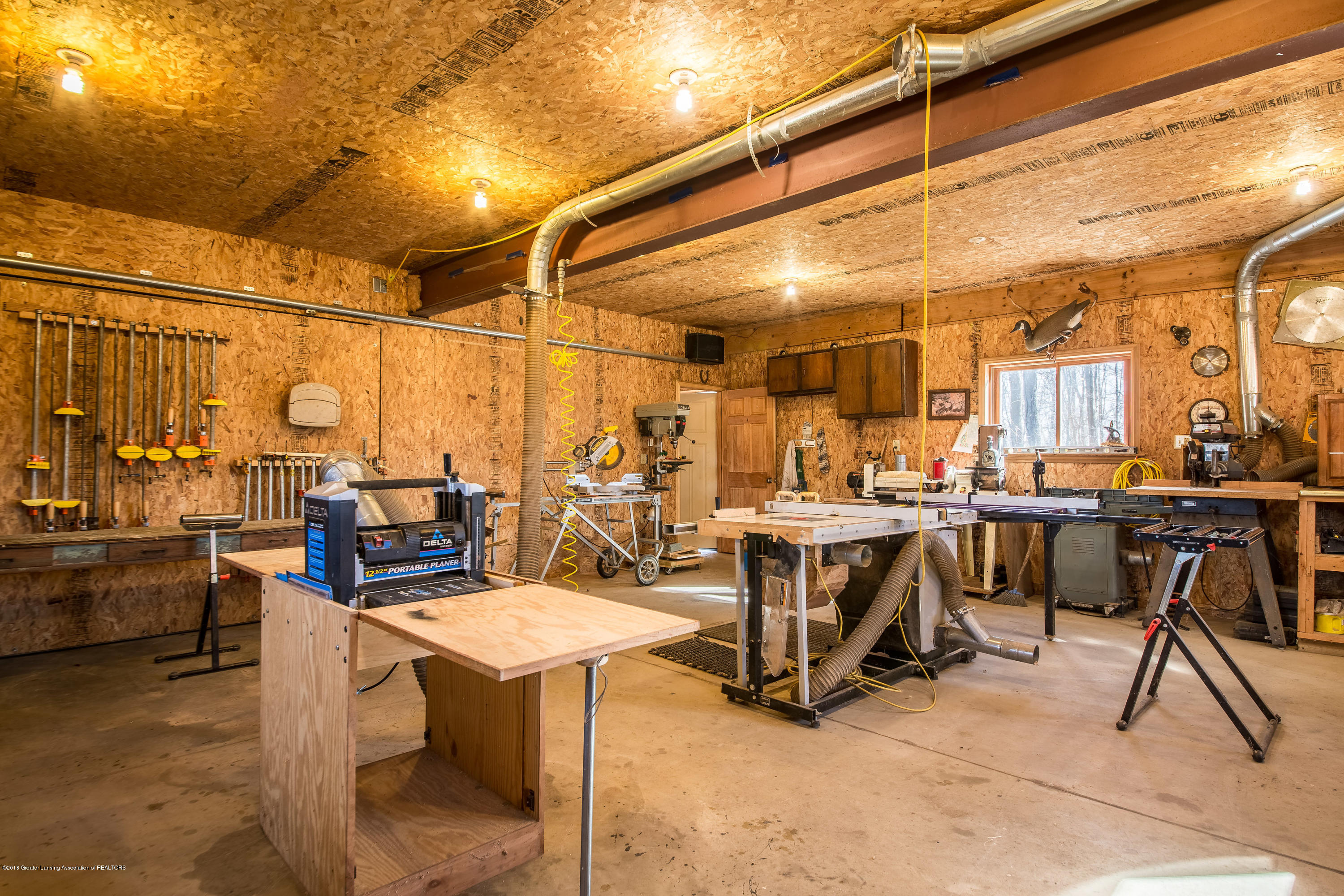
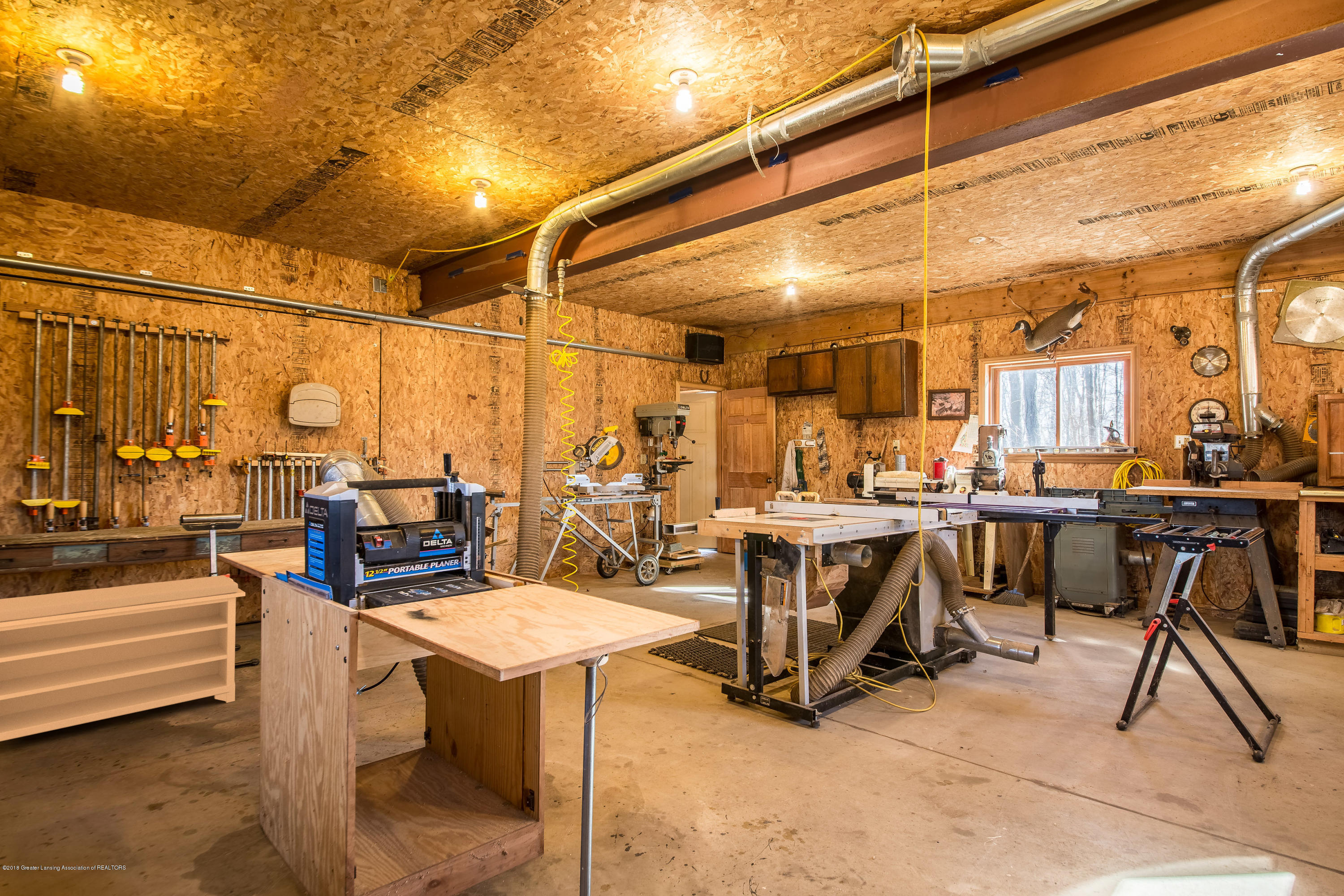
+ bench [0,575,246,742]
